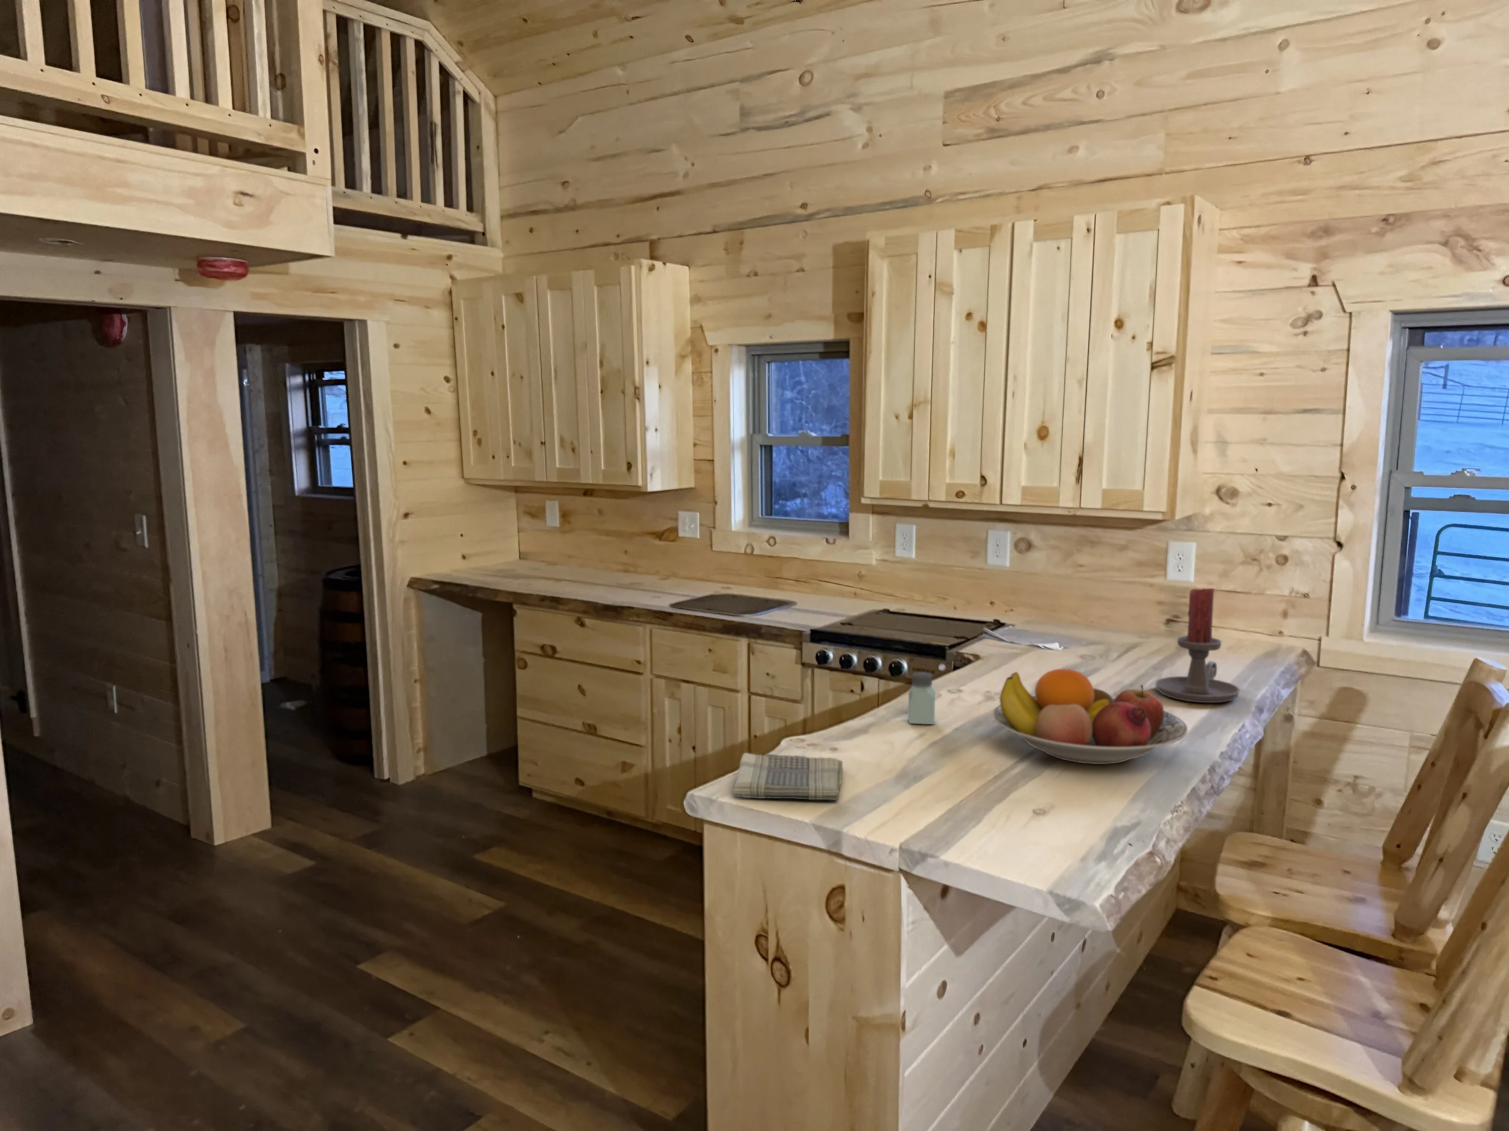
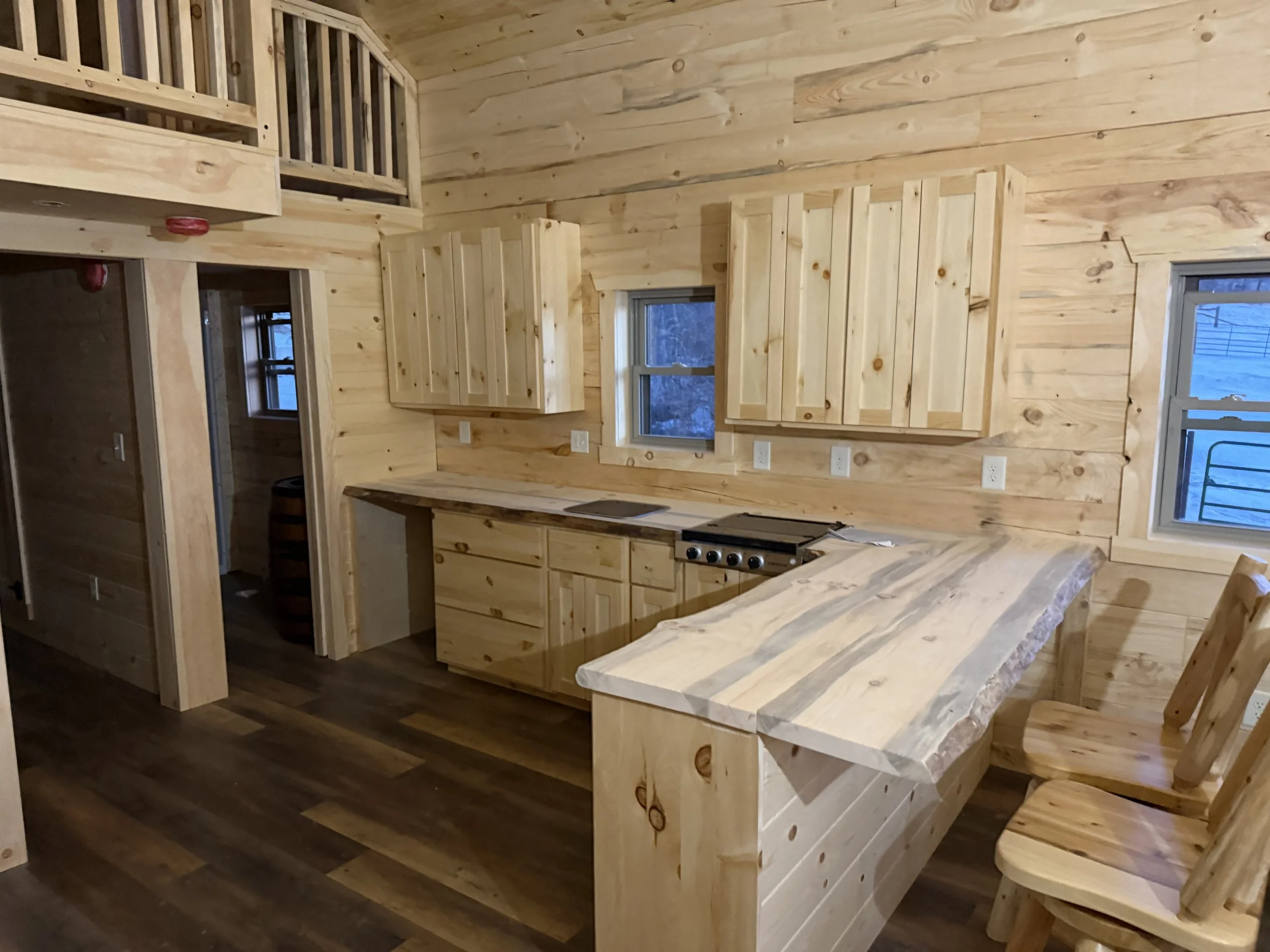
- saltshaker [908,671,935,725]
- candle holder [1154,587,1240,703]
- dish towel [732,752,844,801]
- fruit bowl [992,669,1188,765]
